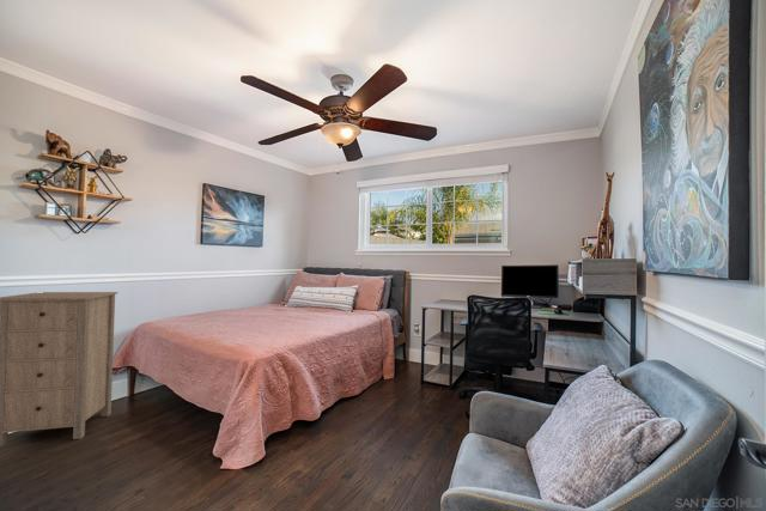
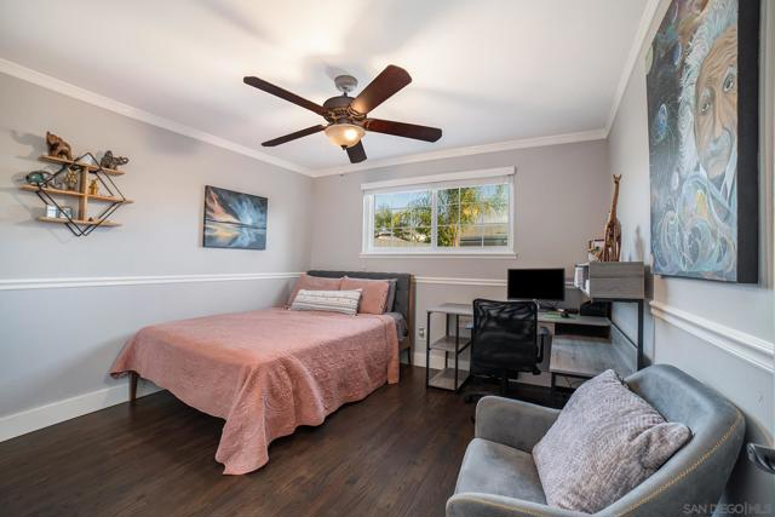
- storage cabinet [0,291,118,448]
